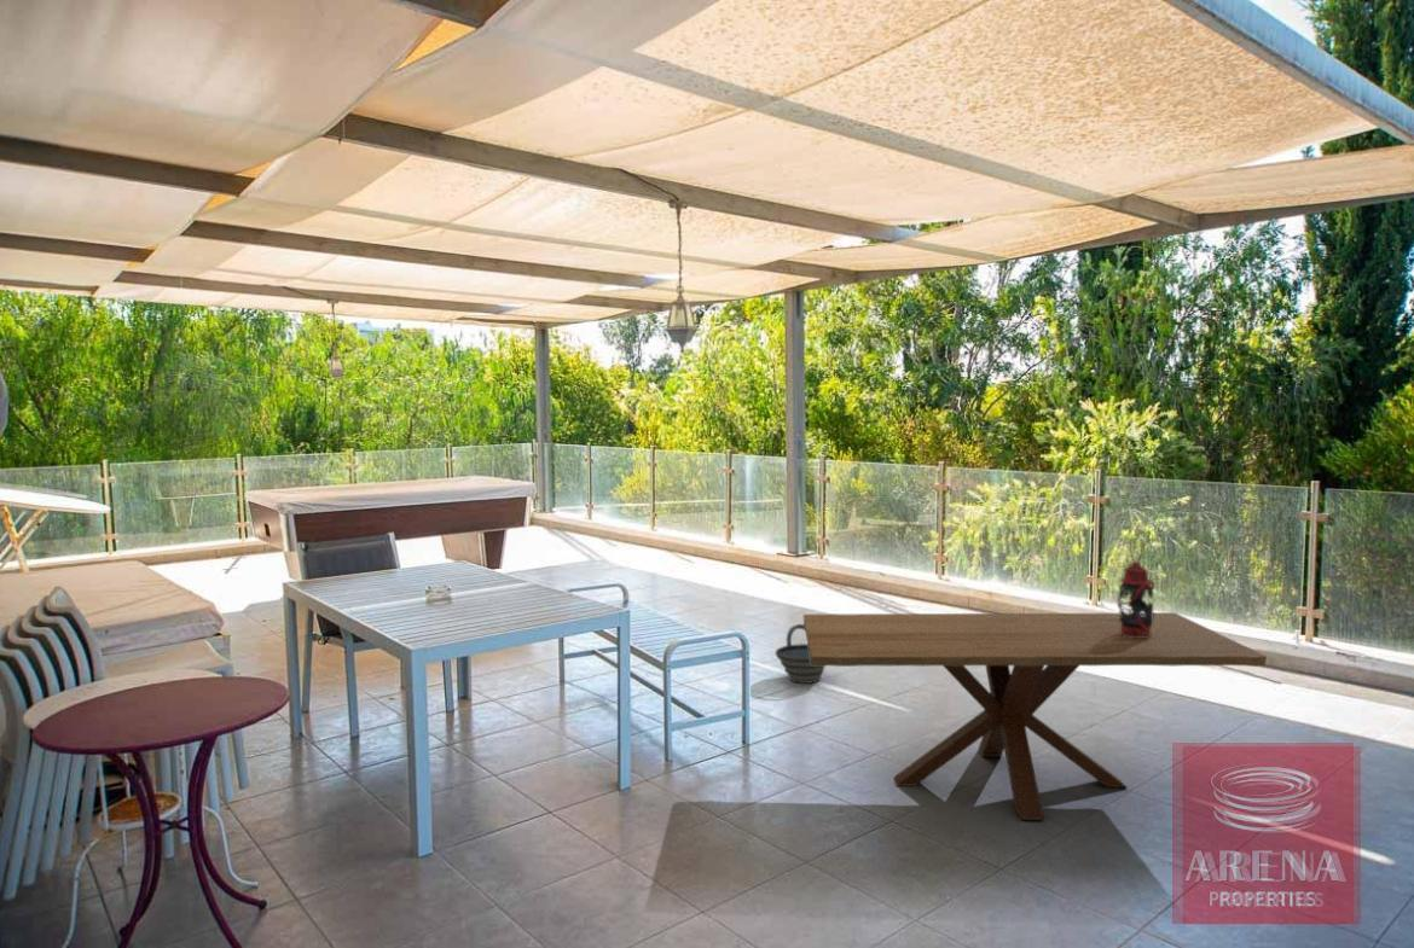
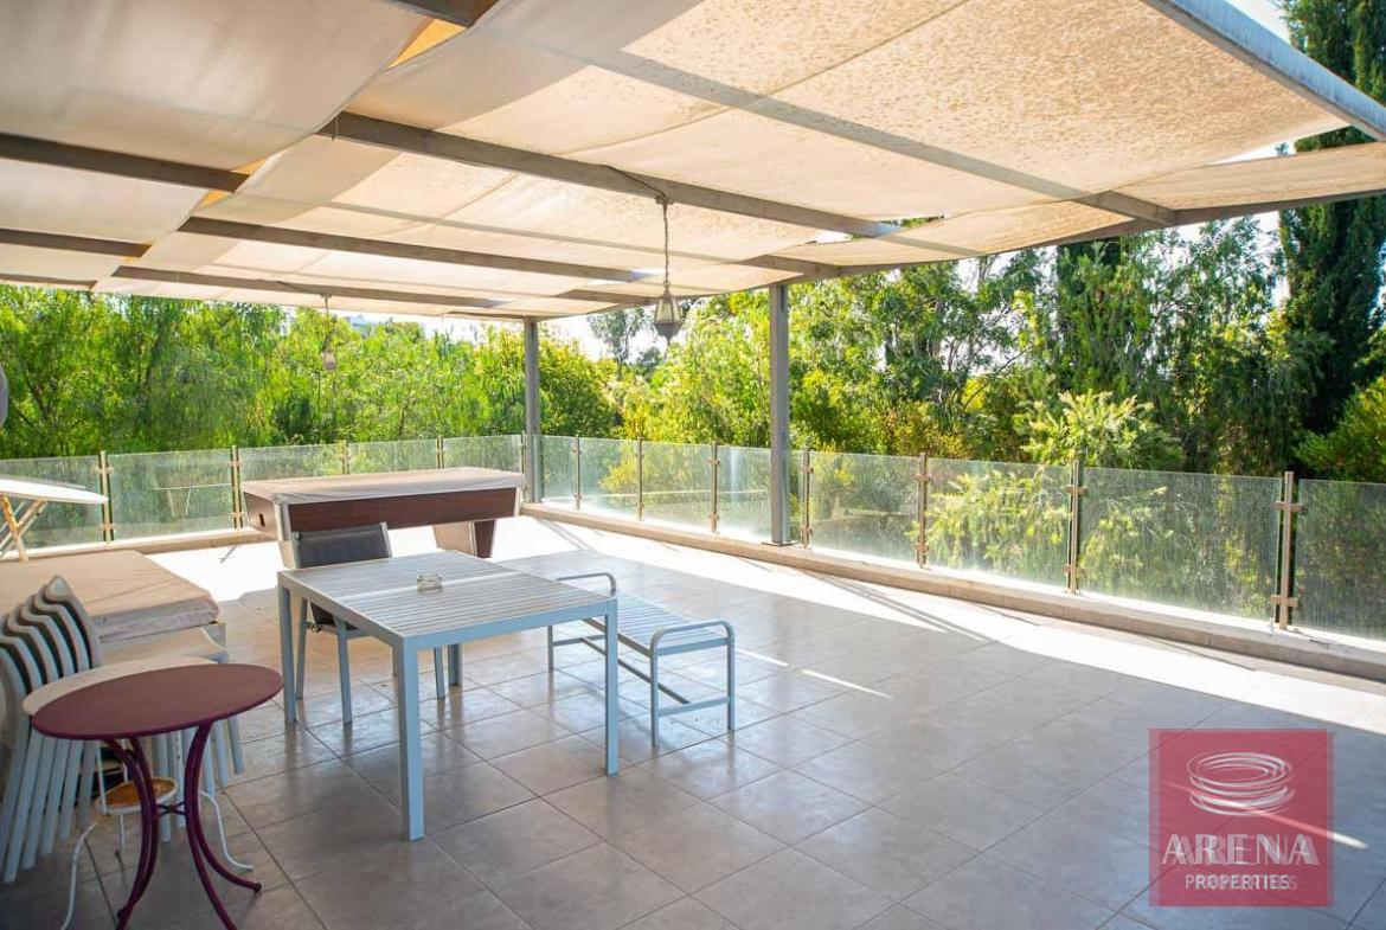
- bucket [775,623,827,685]
- dining table [802,611,1268,821]
- lantern [1115,533,1155,638]
